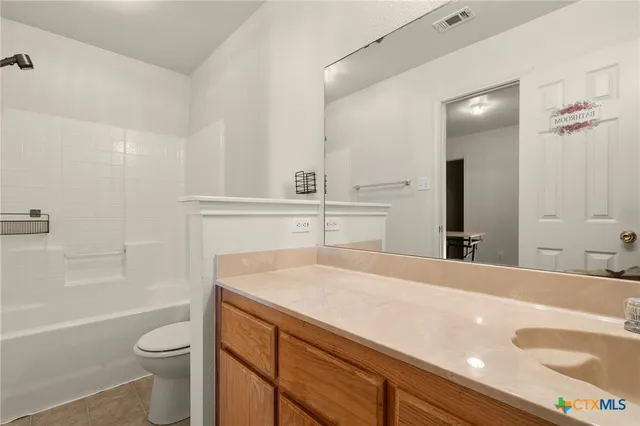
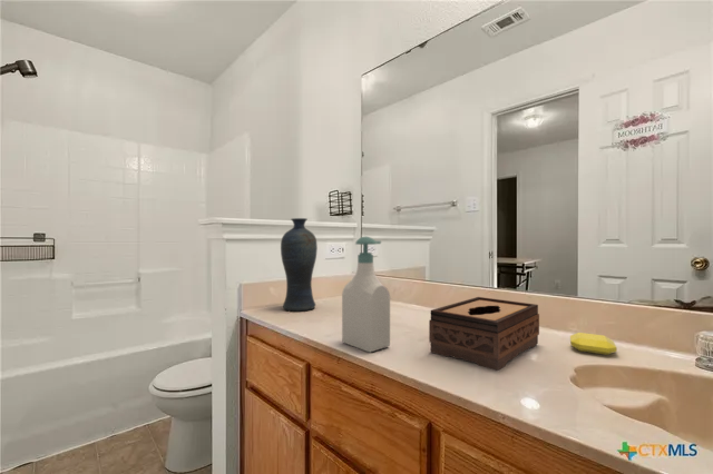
+ soap bar [569,332,618,356]
+ tissue box [428,296,540,372]
+ vase [280,217,319,312]
+ soap bottle [341,236,391,354]
